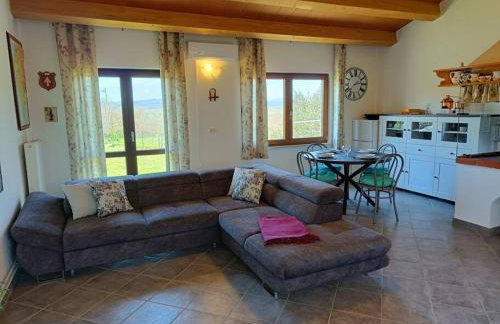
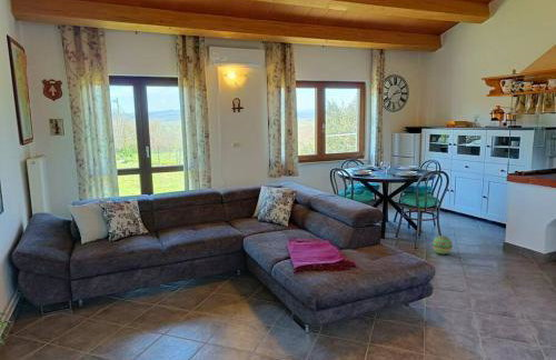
+ ball [431,234,454,256]
